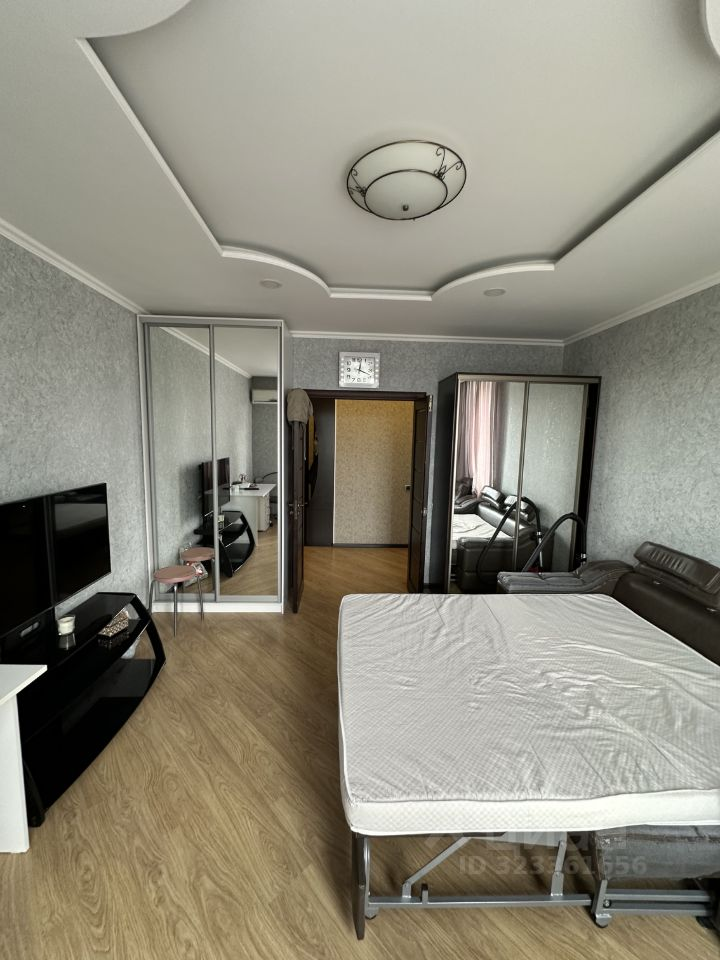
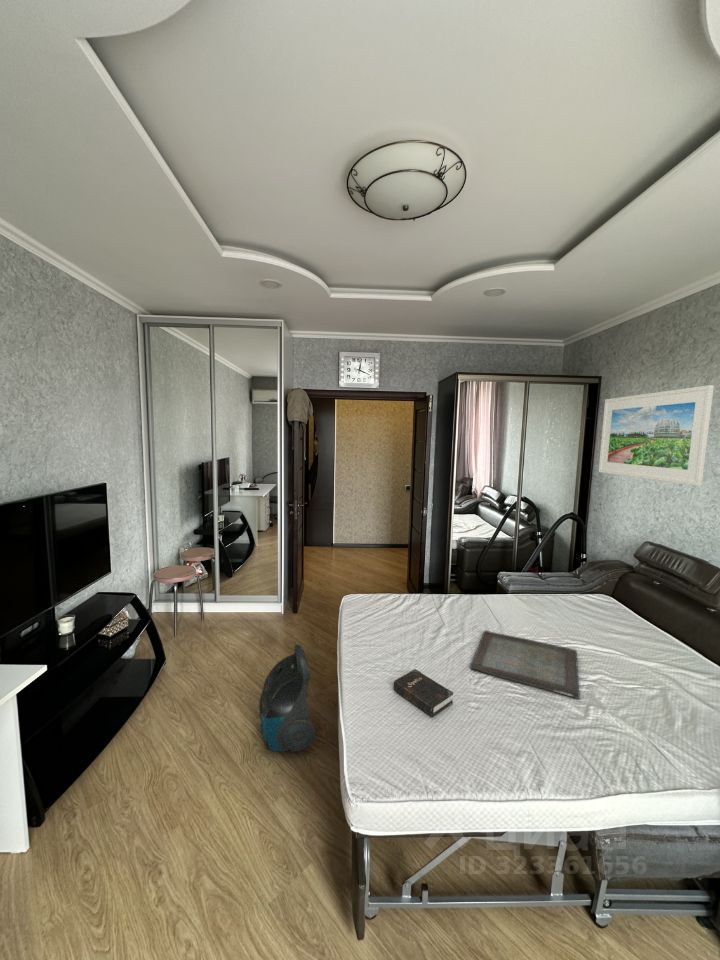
+ vacuum cleaner [258,643,316,754]
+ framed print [598,384,715,487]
+ hardback book [393,668,454,718]
+ serving tray [469,630,581,700]
